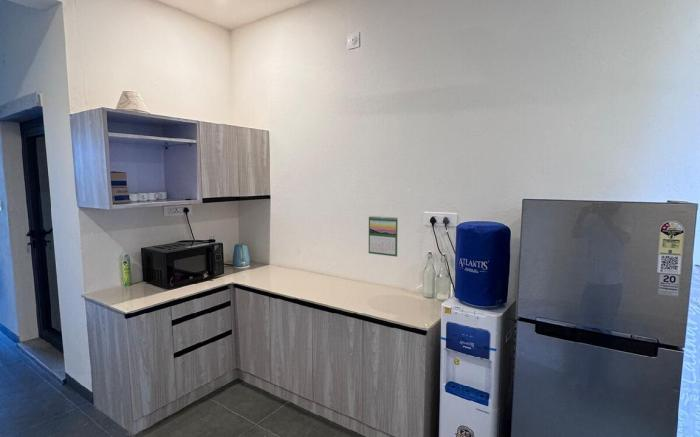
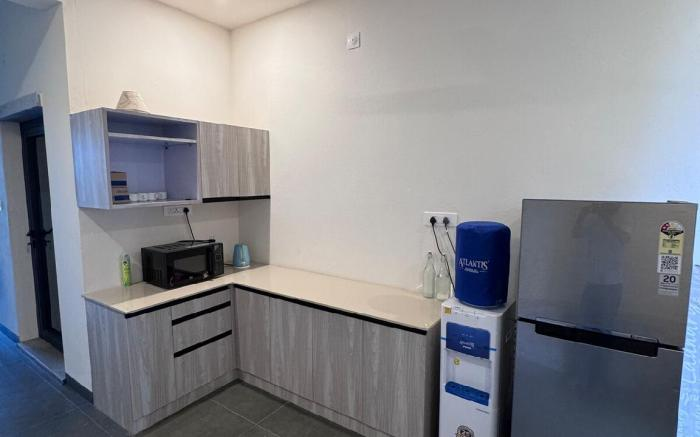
- calendar [368,215,399,258]
